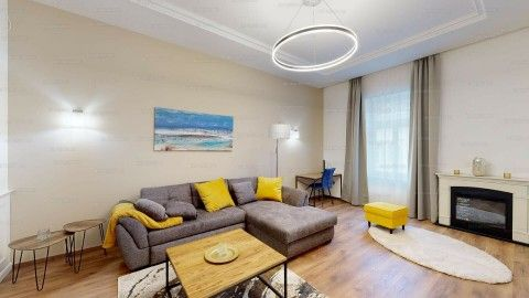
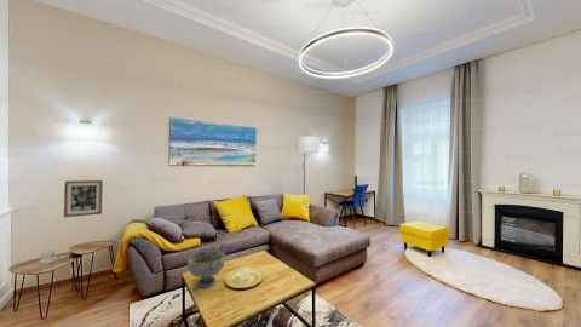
+ wall art [63,179,104,218]
+ decorative bowl [186,249,226,288]
